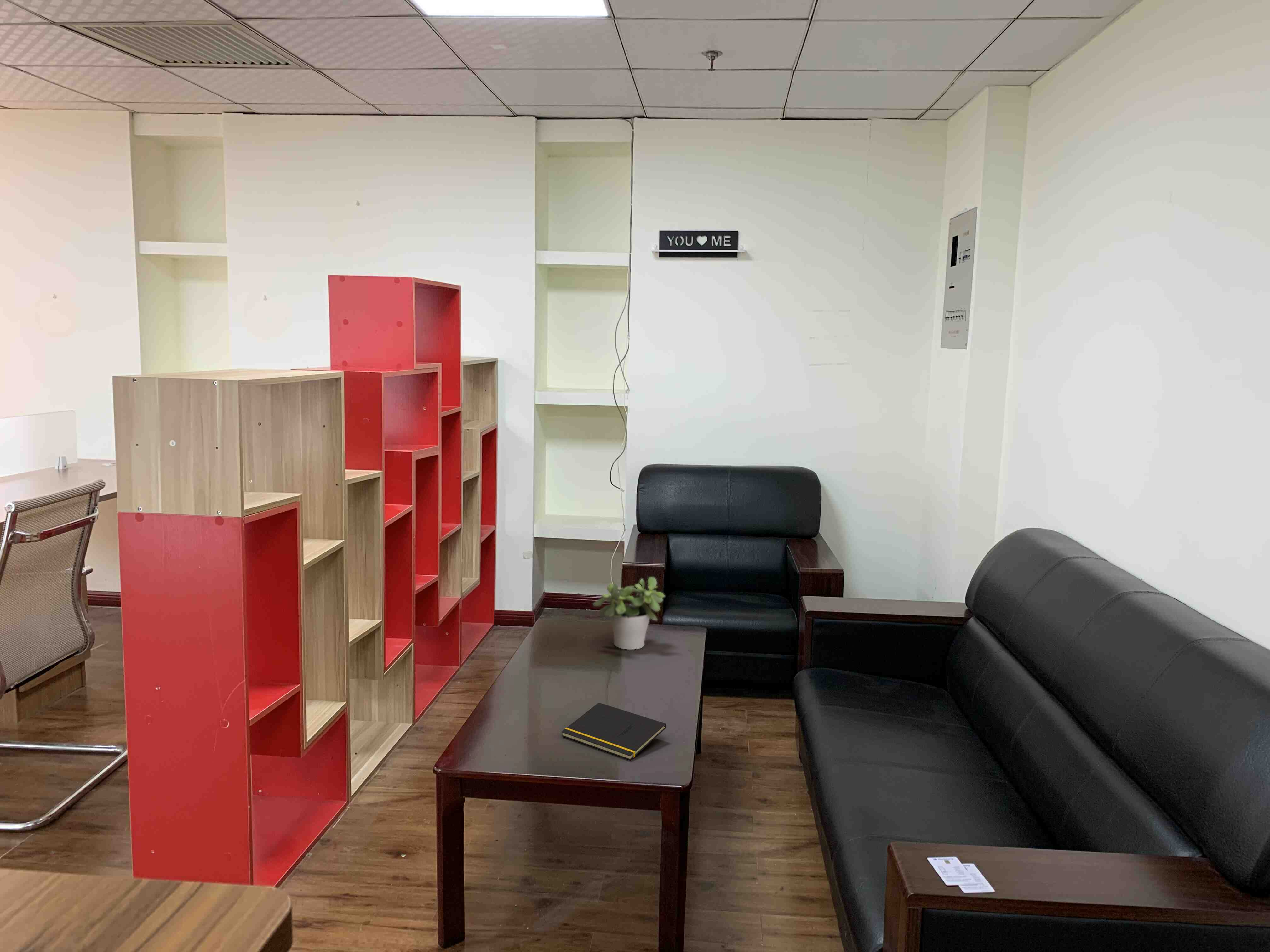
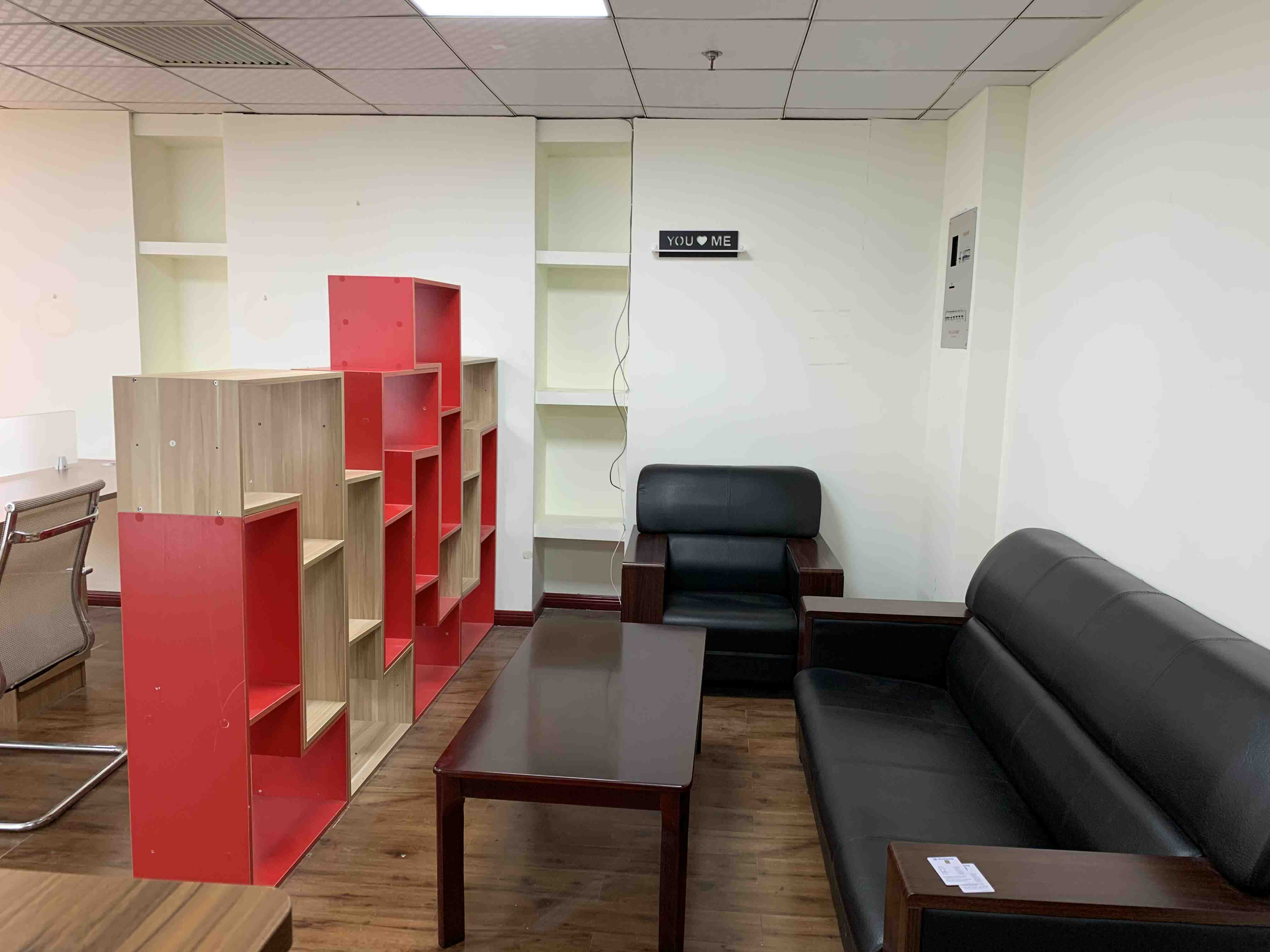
- notepad [561,702,667,761]
- potted plant [592,576,665,650]
